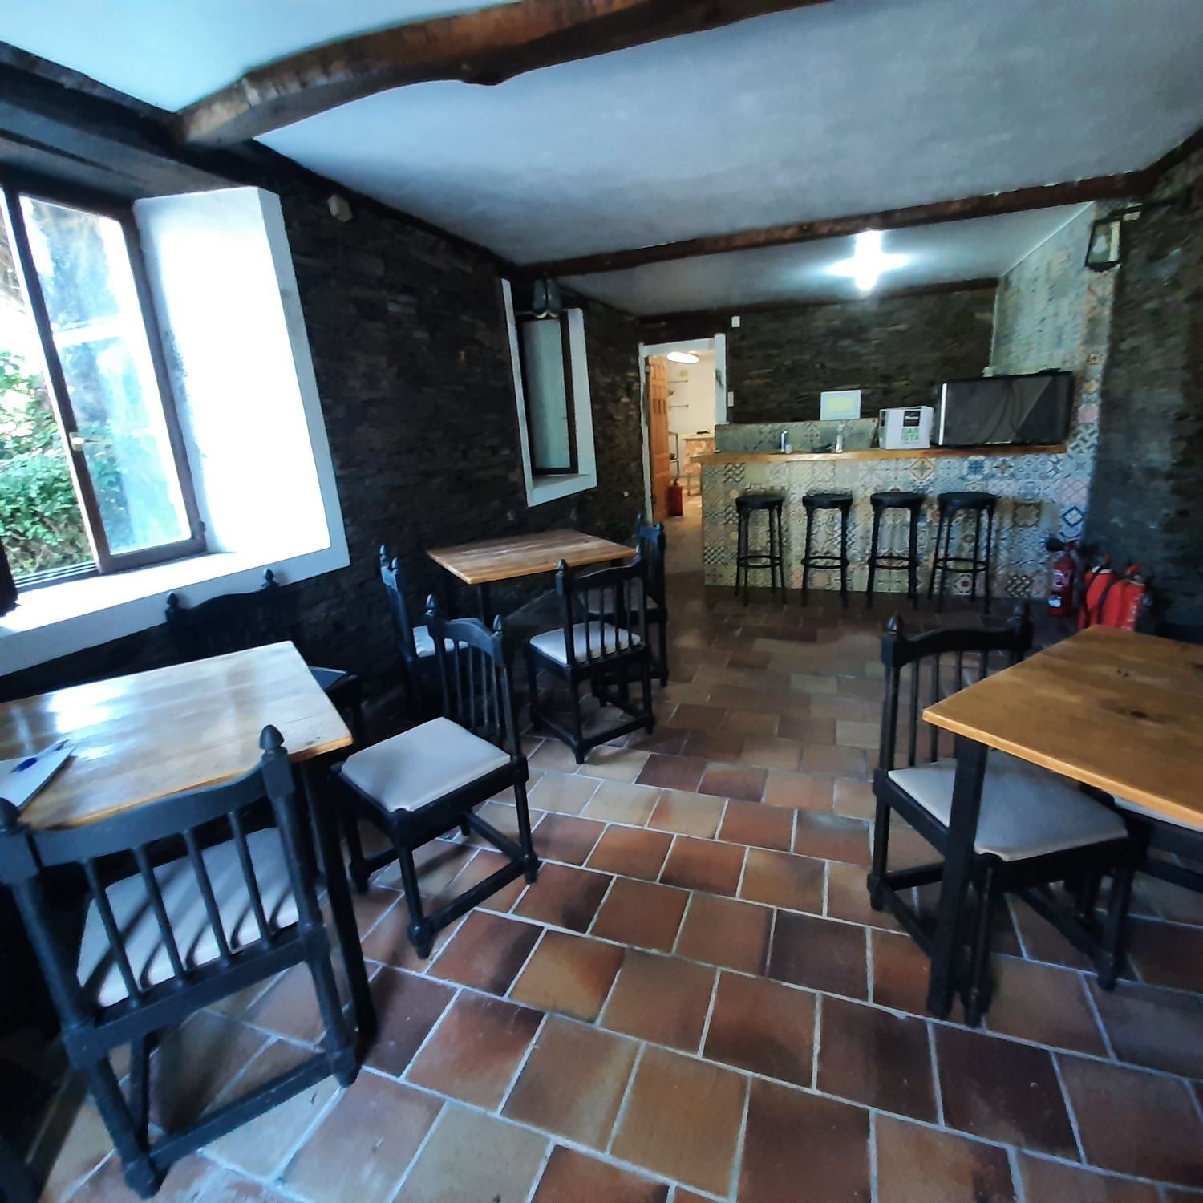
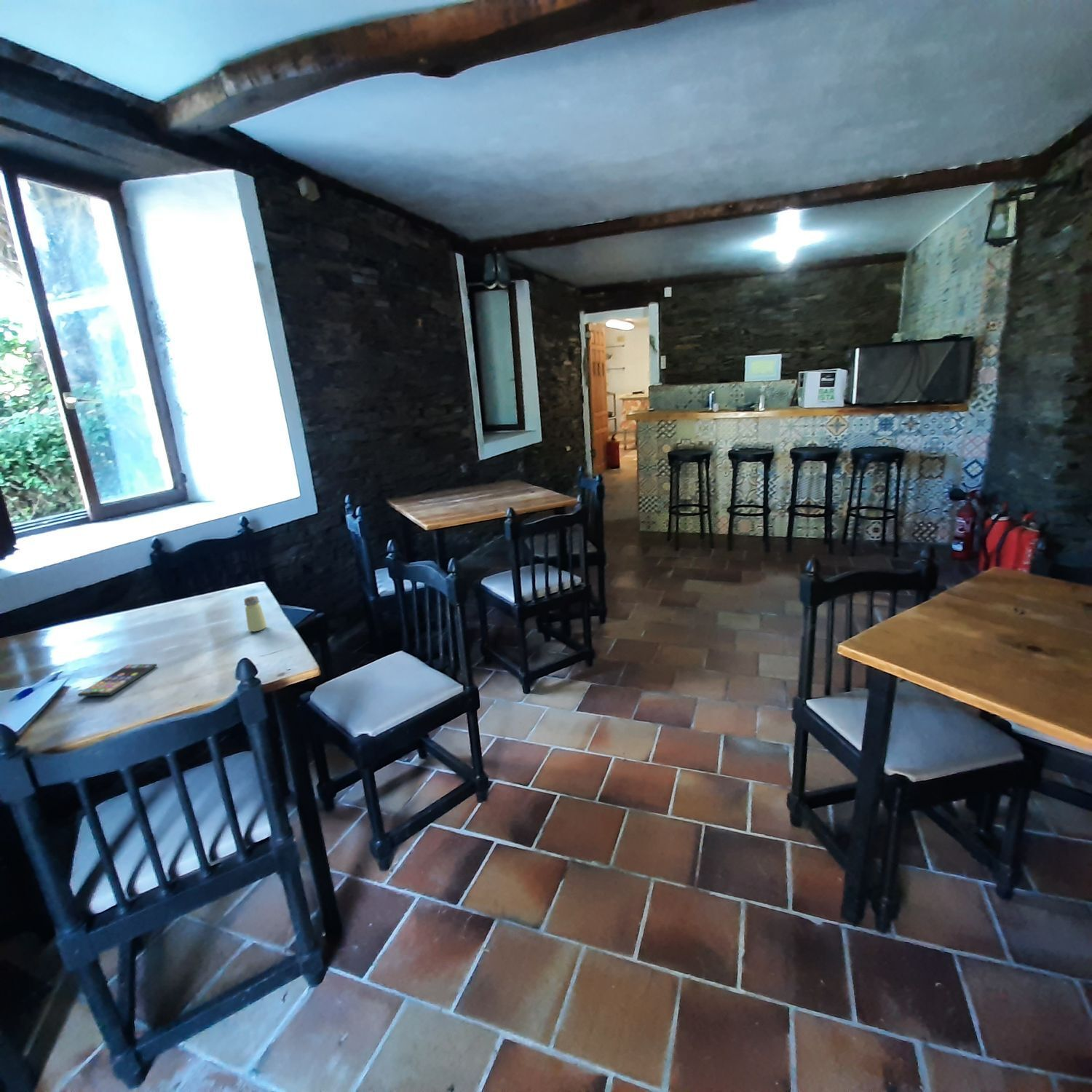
+ saltshaker [243,596,268,632]
+ smartphone [77,663,158,697]
